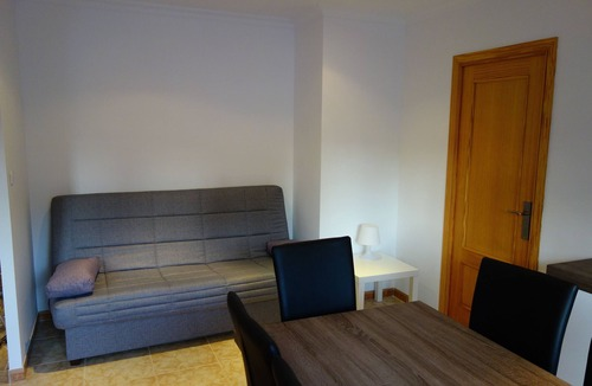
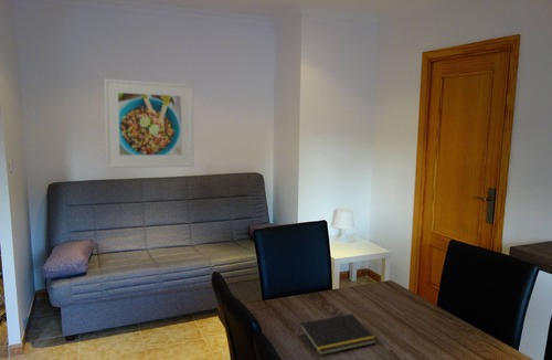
+ notepad [297,313,378,357]
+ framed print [103,77,194,169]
